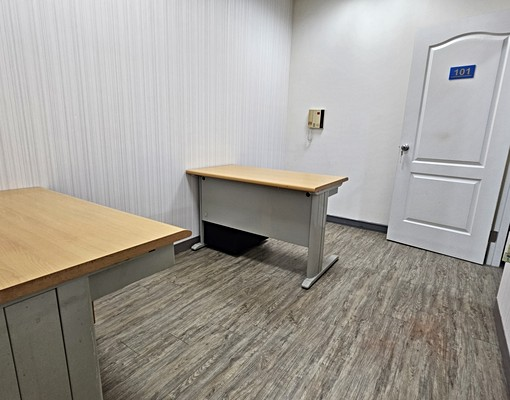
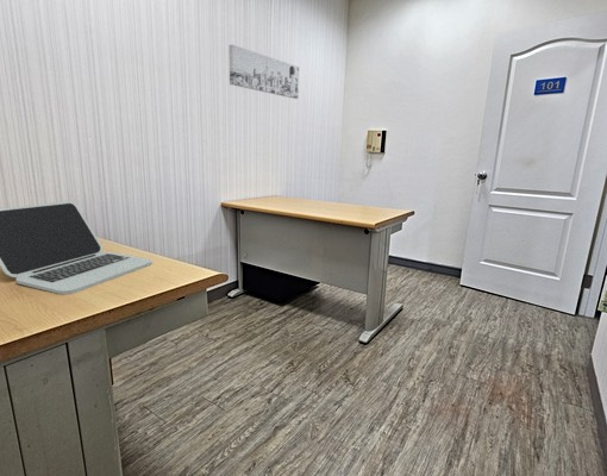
+ wall art [227,44,300,100]
+ laptop [0,200,154,295]
